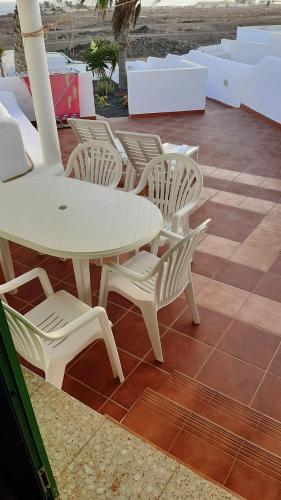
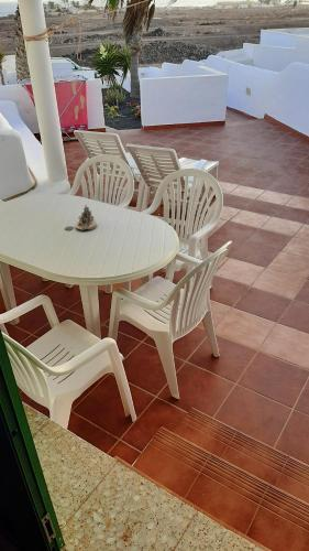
+ succulent planter [75,204,98,231]
